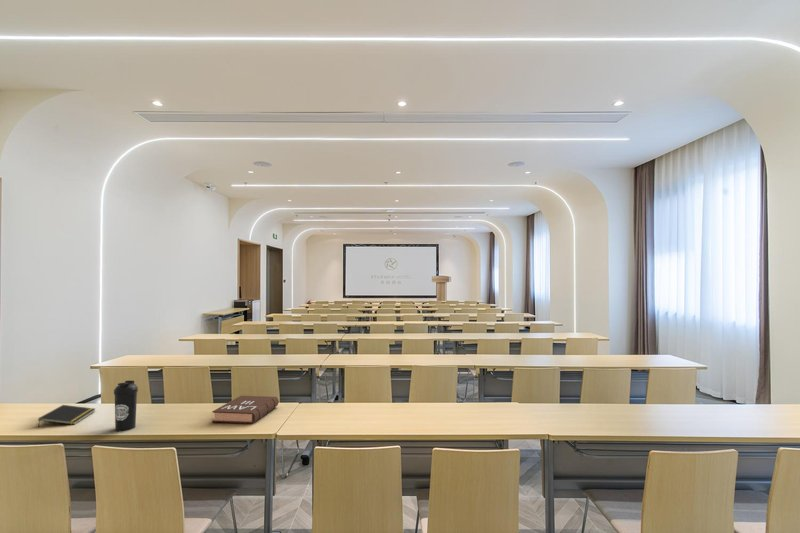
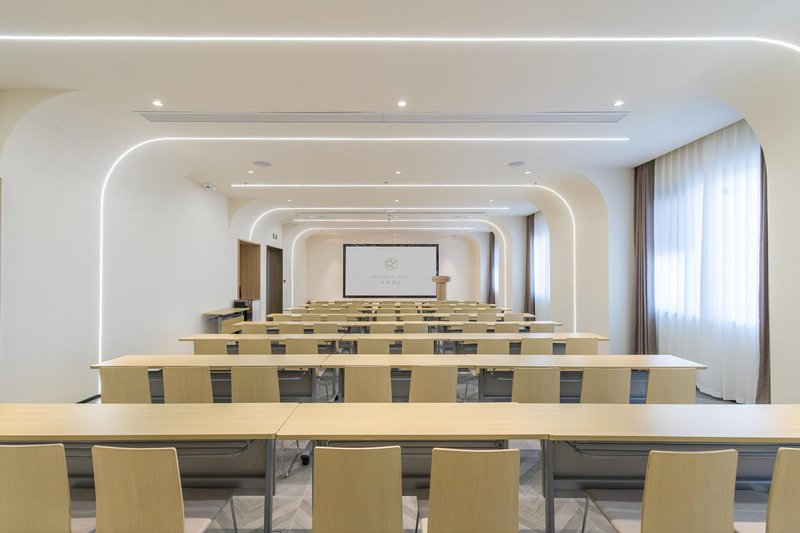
- book [211,395,280,425]
- water bottle [113,380,139,432]
- notepad [37,404,96,428]
